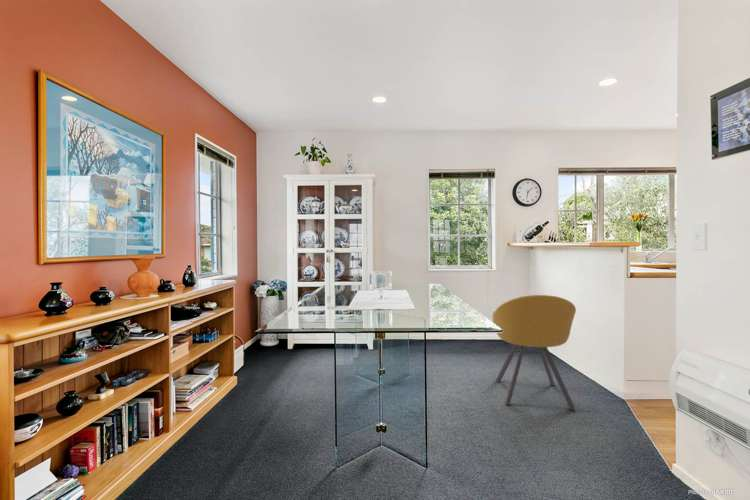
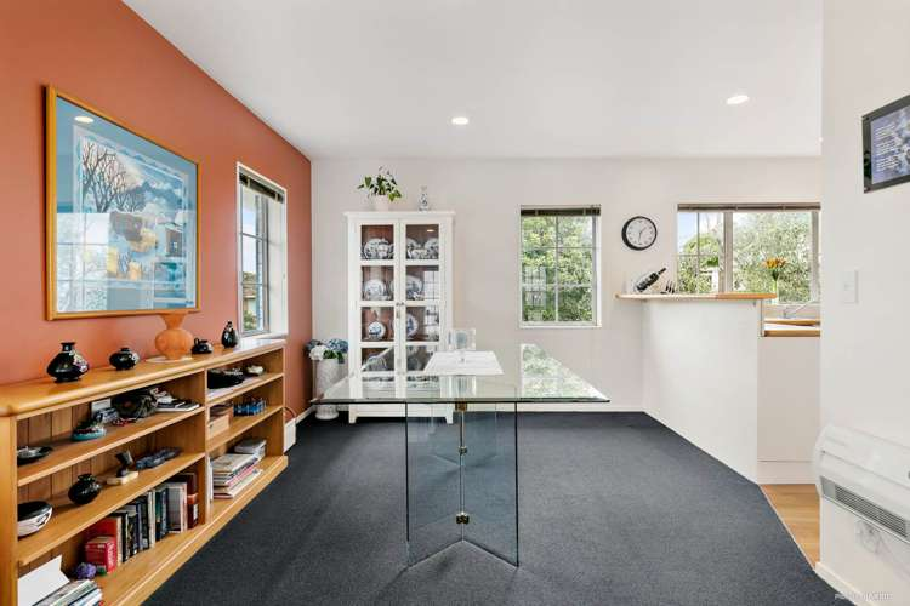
- chair [492,294,577,411]
